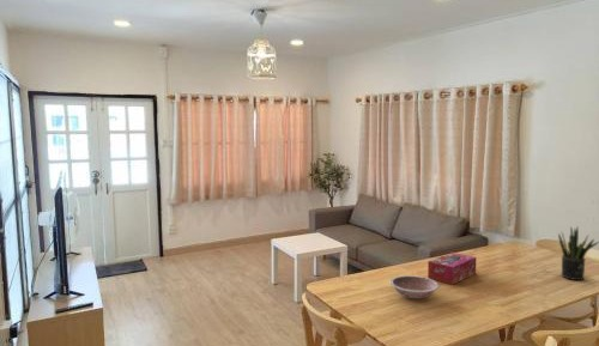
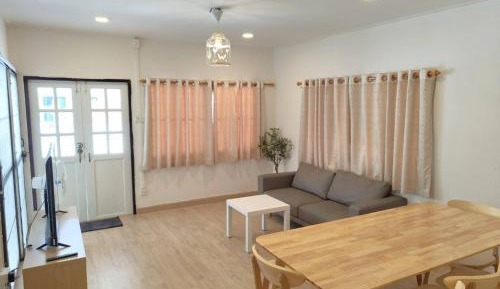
- tissue box [426,251,477,286]
- potted plant [557,225,599,281]
- bowl [388,274,440,299]
